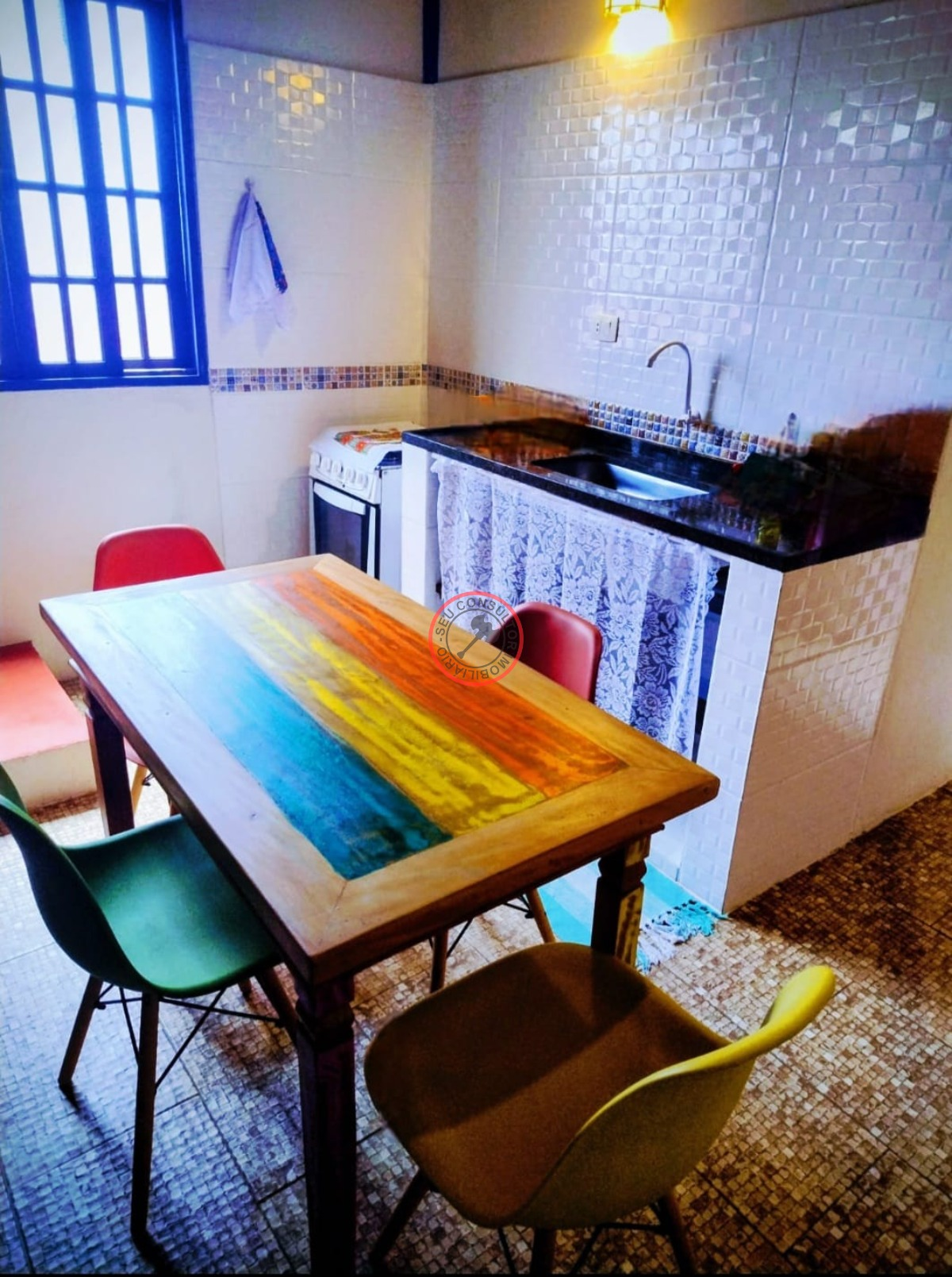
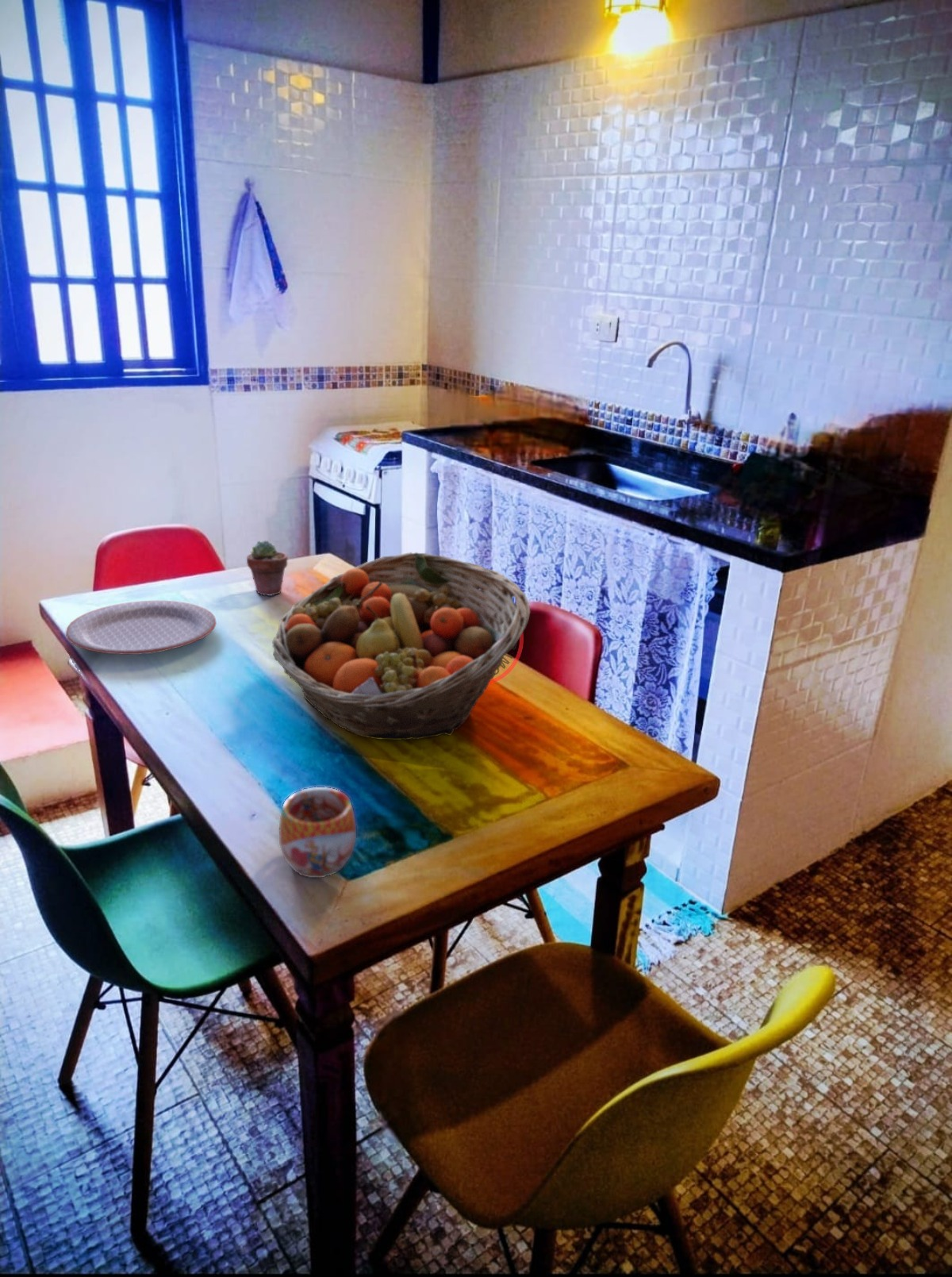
+ fruit basket [271,552,531,741]
+ mug [278,787,357,879]
+ plate [65,600,217,656]
+ potted succulent [246,540,288,597]
